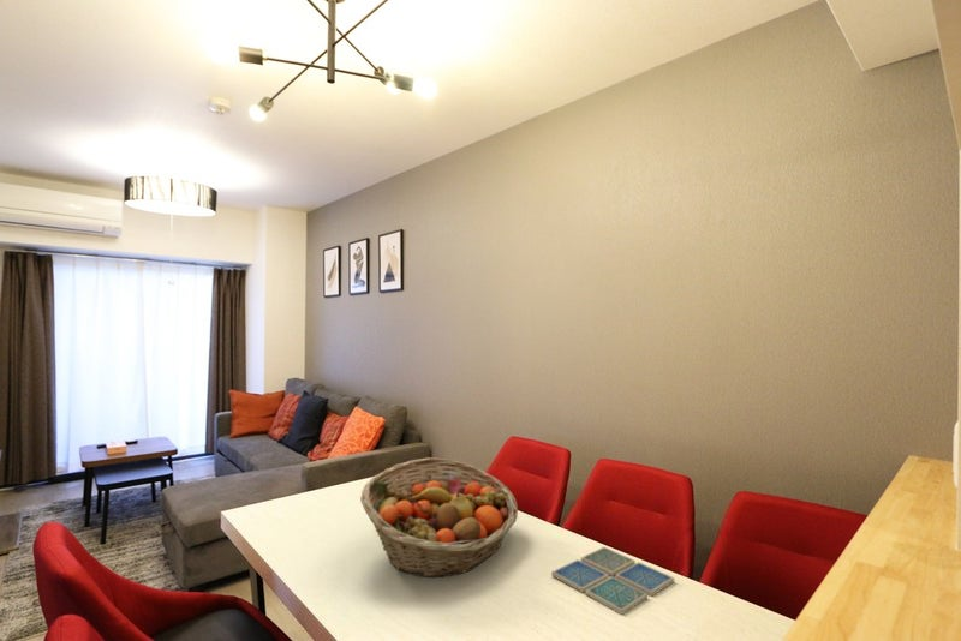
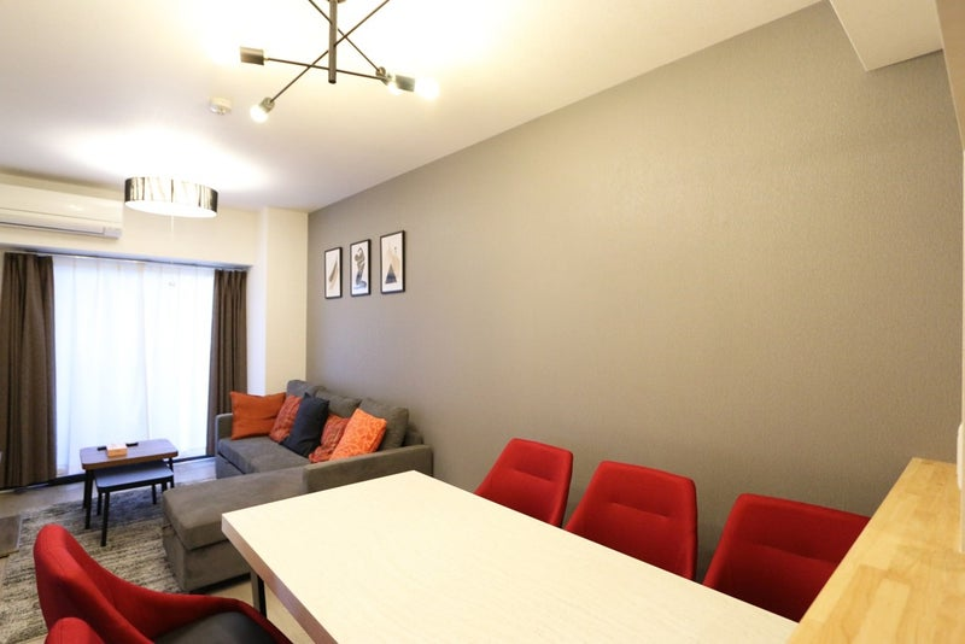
- fruit basket [359,456,519,579]
- drink coaster [550,546,675,616]
